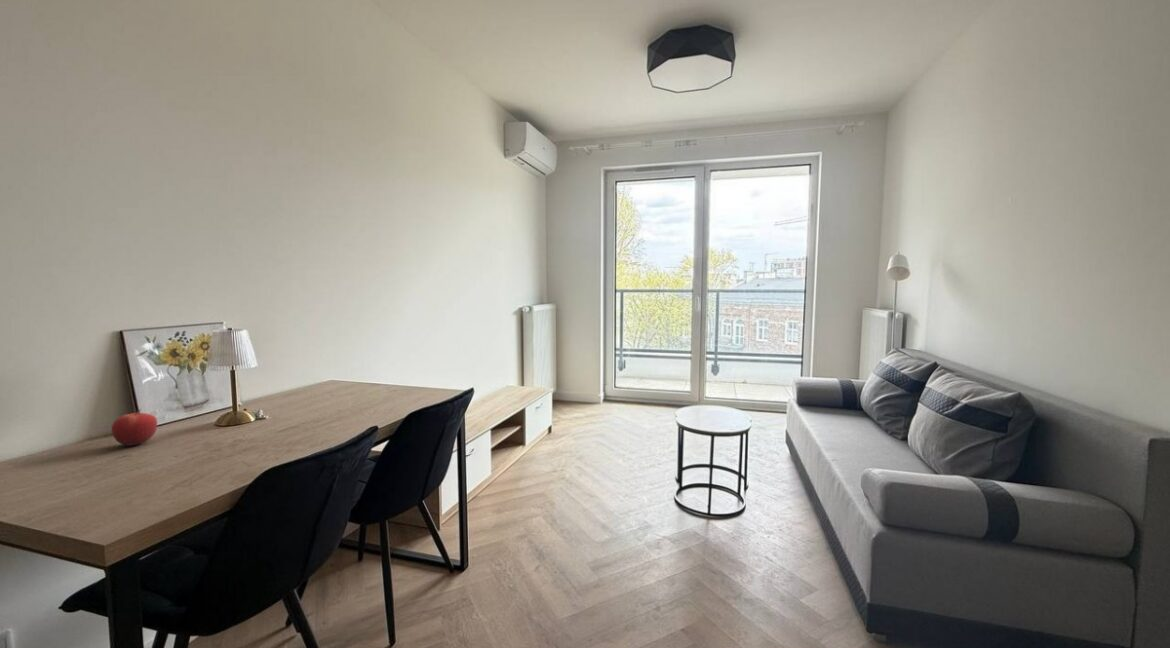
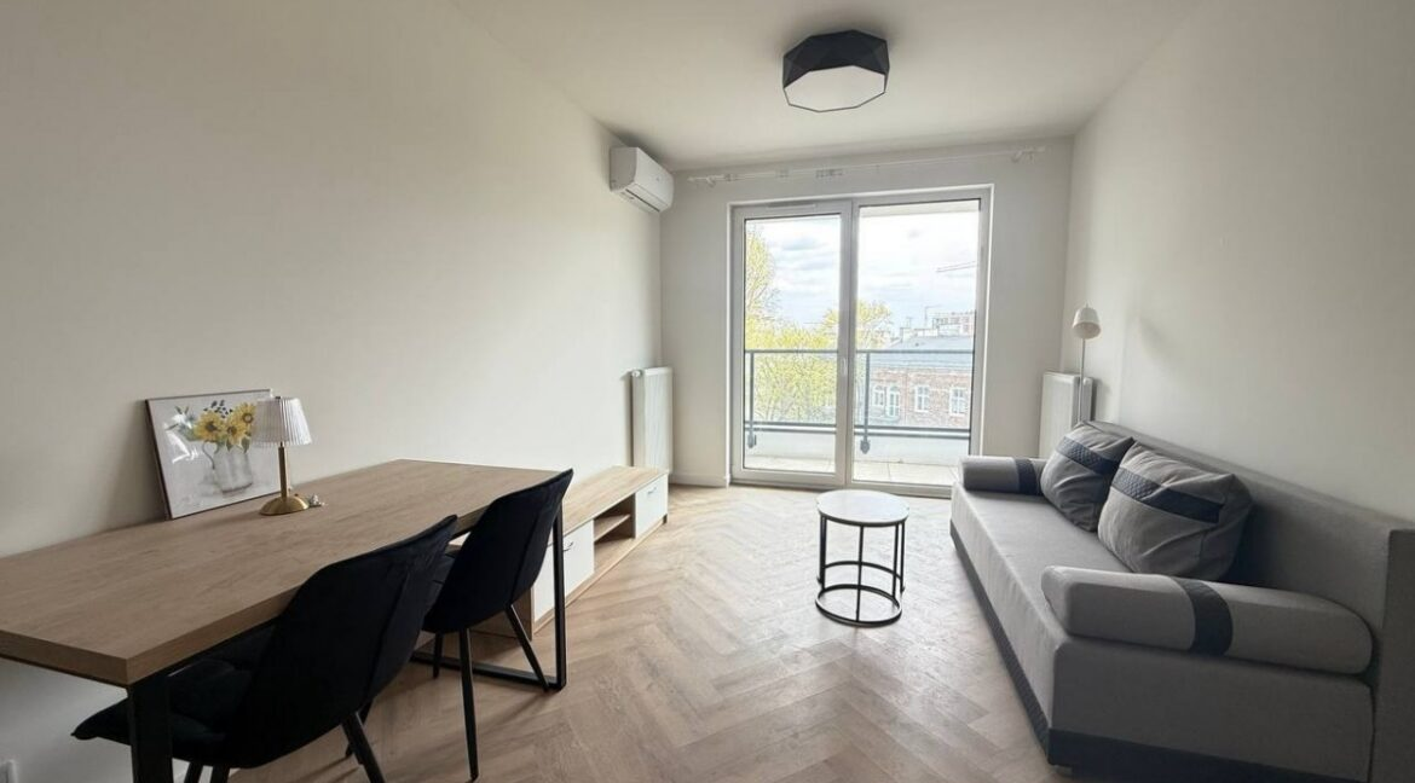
- fruit [111,408,158,447]
